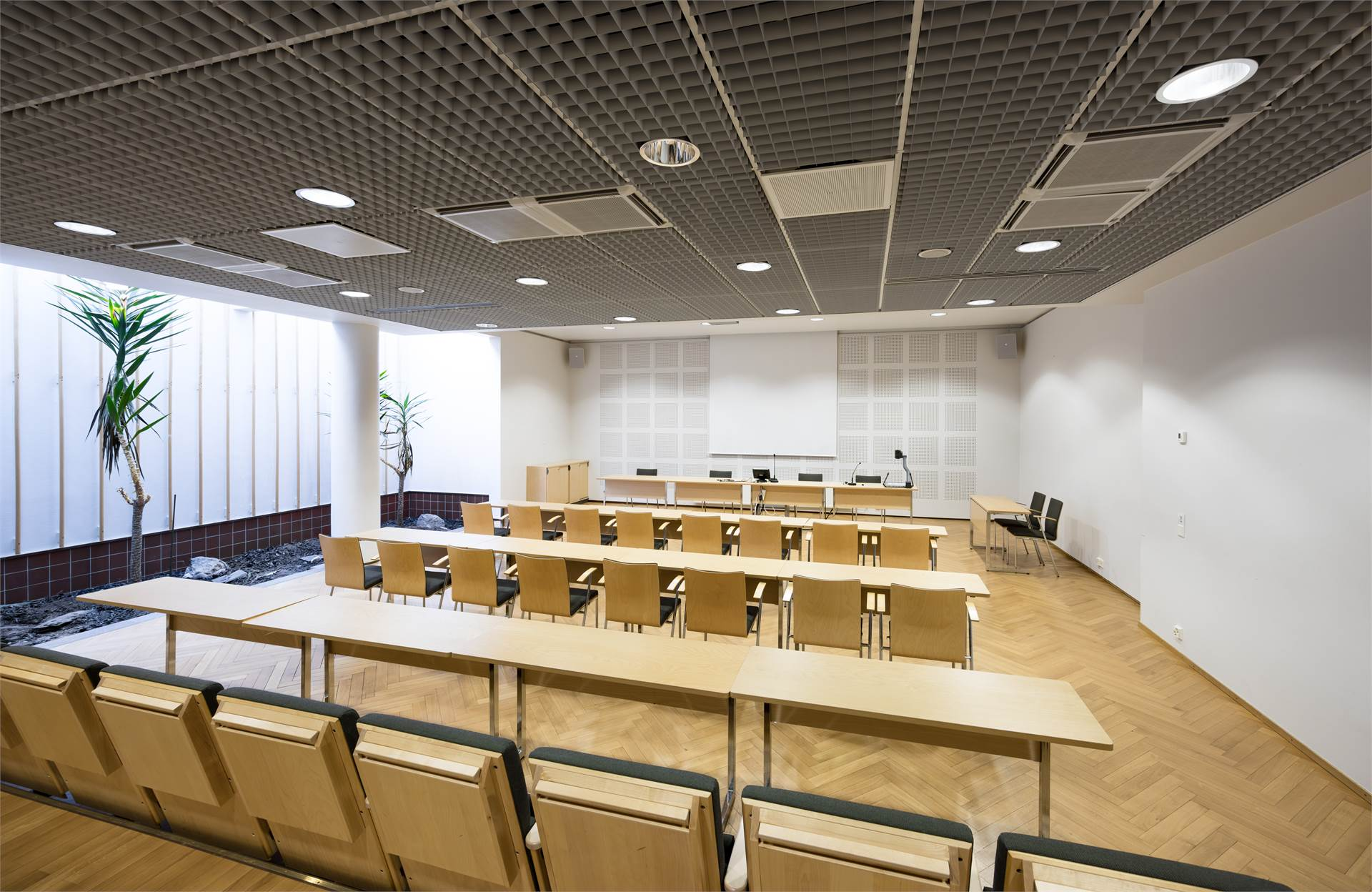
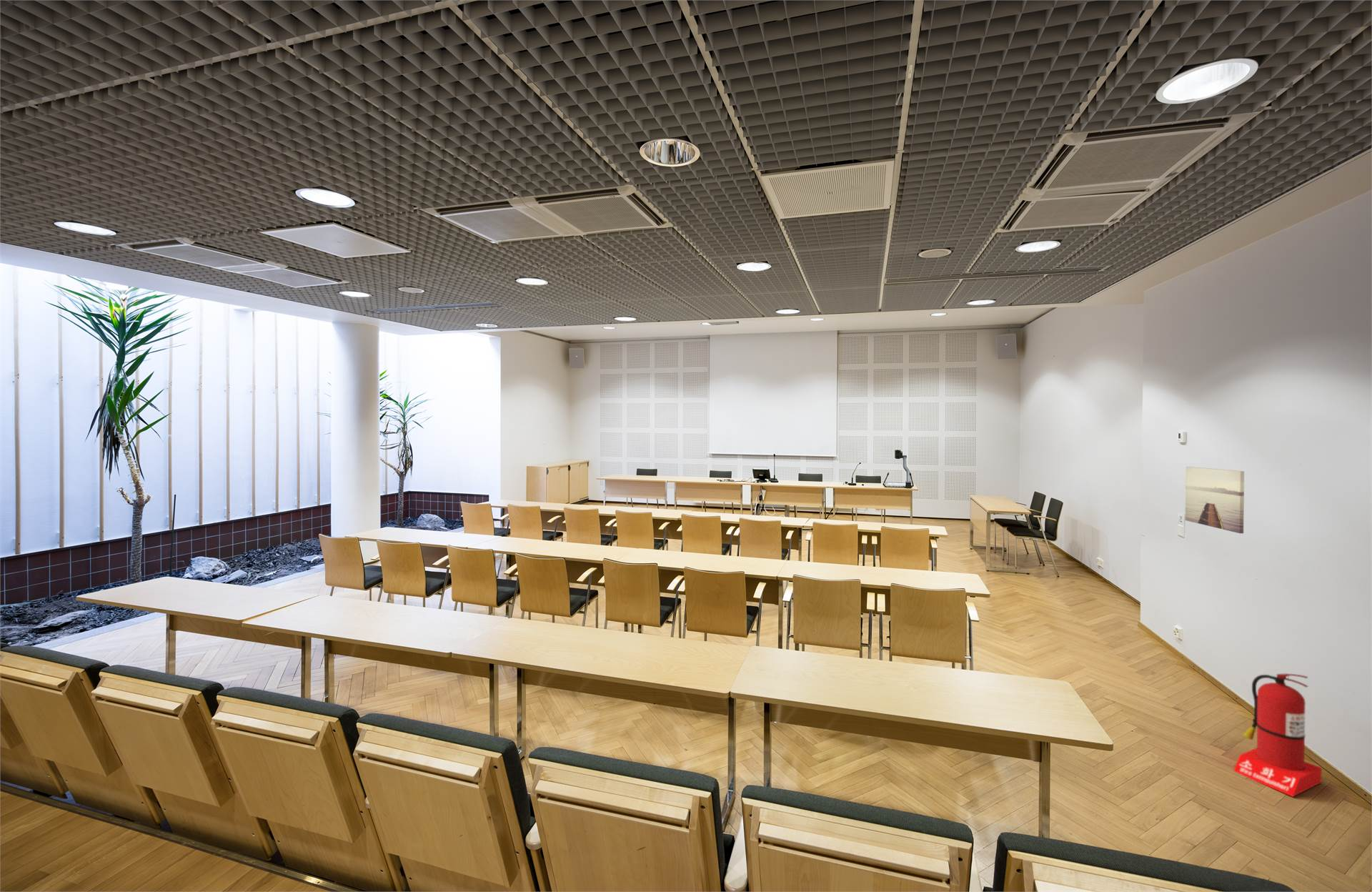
+ wall art [1185,466,1245,534]
+ fire extinguisher [1233,673,1323,798]
